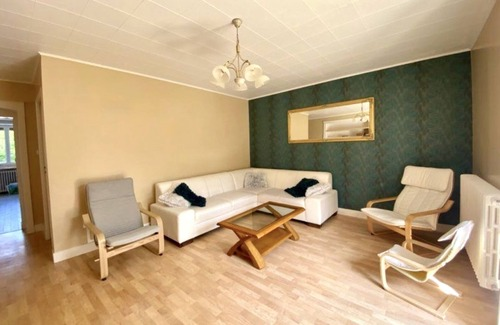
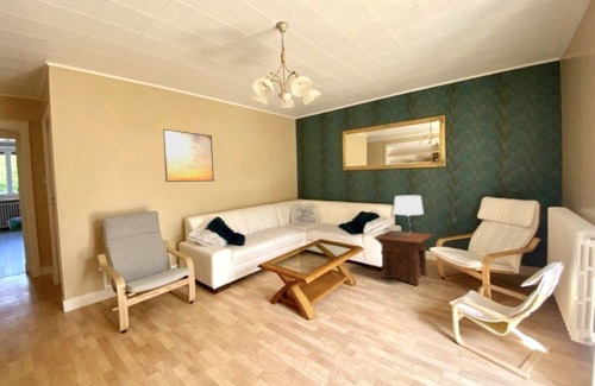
+ table lamp [393,195,425,235]
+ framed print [162,128,215,183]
+ side table [372,229,434,286]
